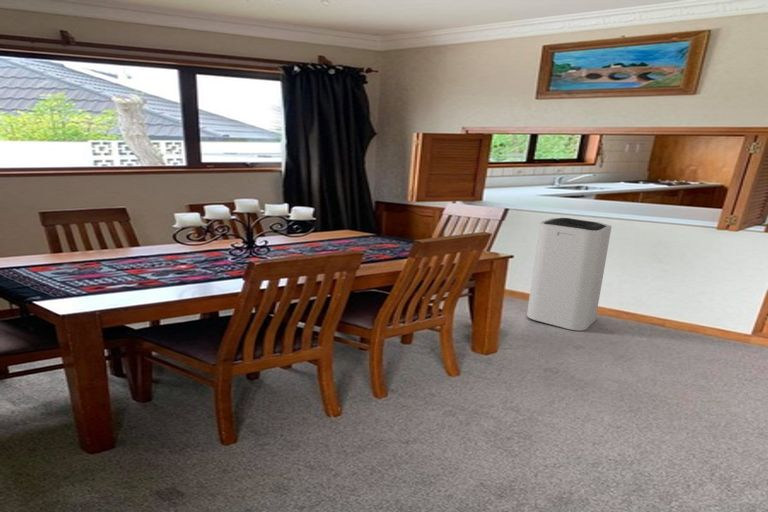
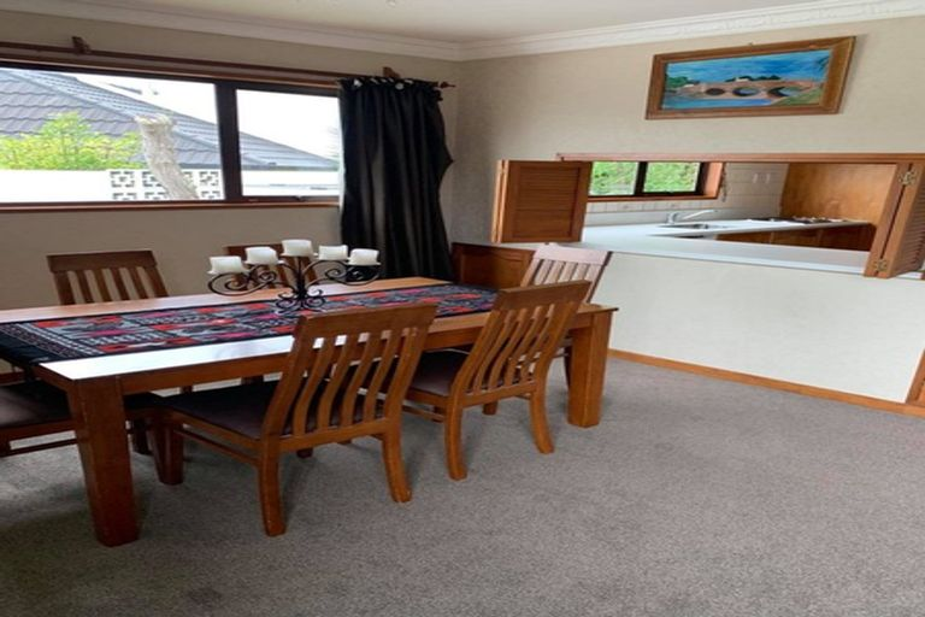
- trash can [526,217,613,332]
